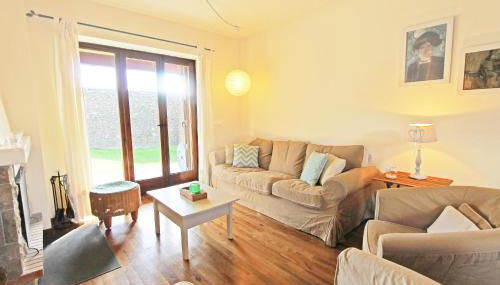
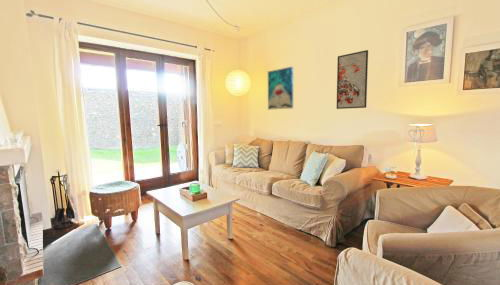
+ wall art [267,66,294,111]
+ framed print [336,49,369,110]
